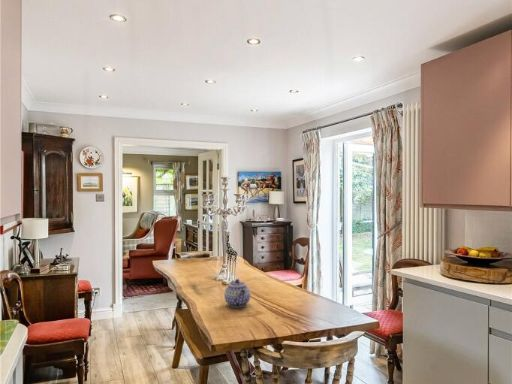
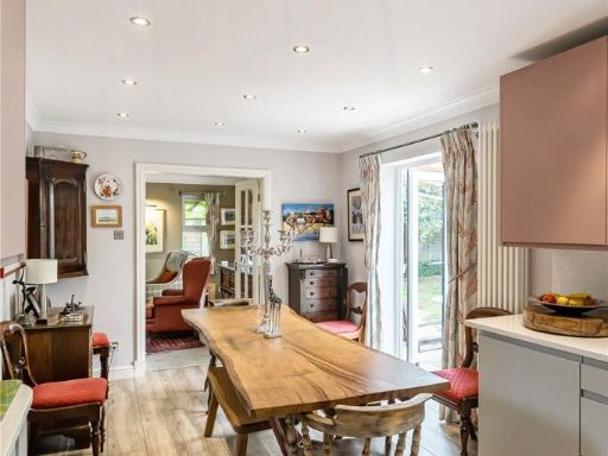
- teapot [223,278,252,308]
